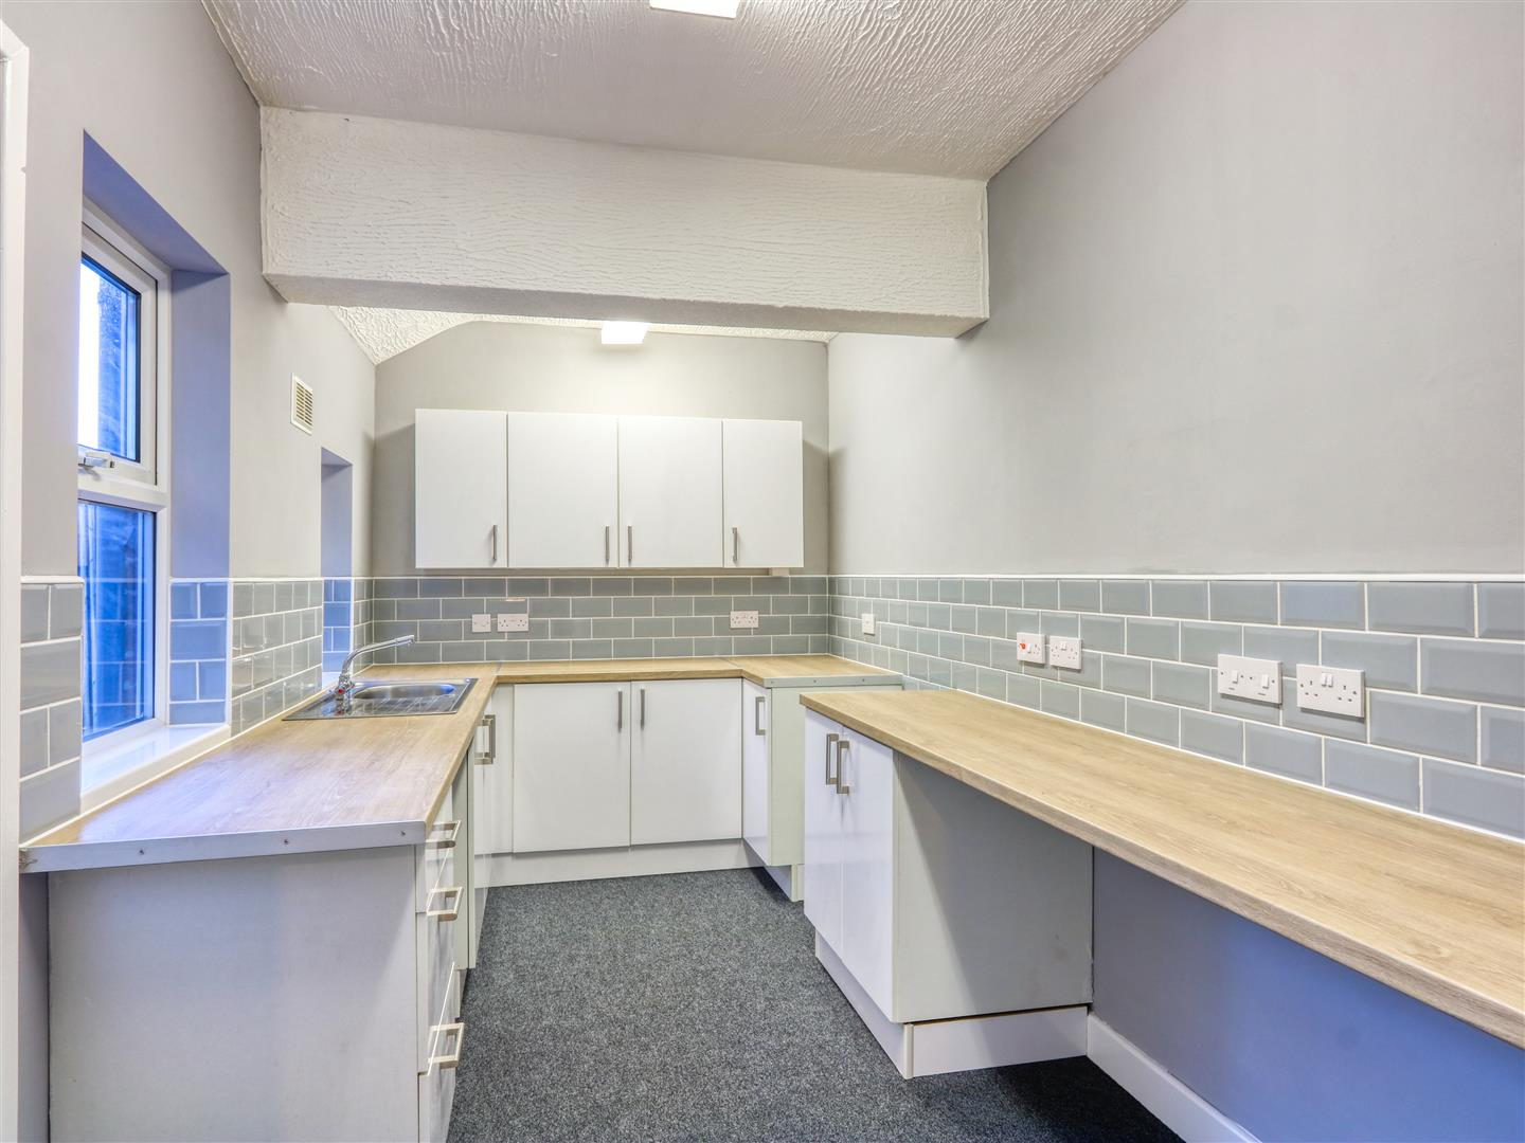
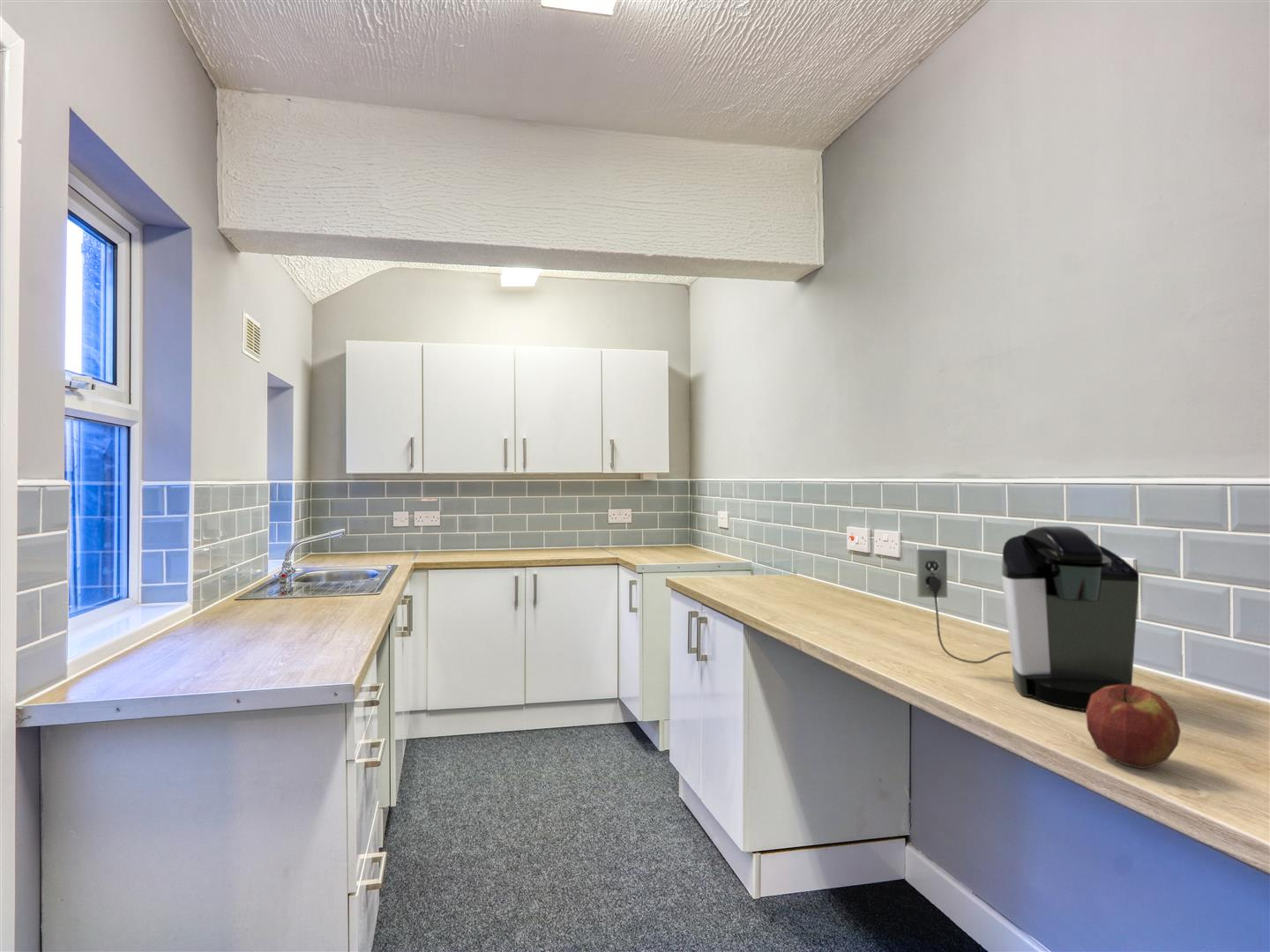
+ coffee maker [915,525,1140,711]
+ apple [1085,684,1182,770]
